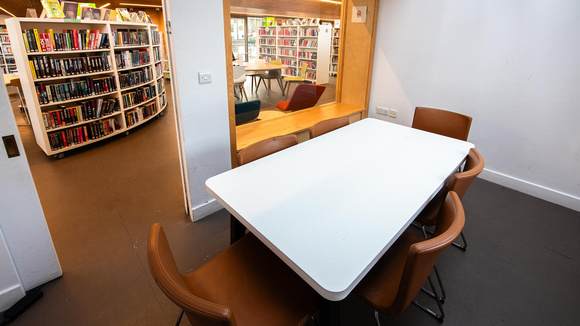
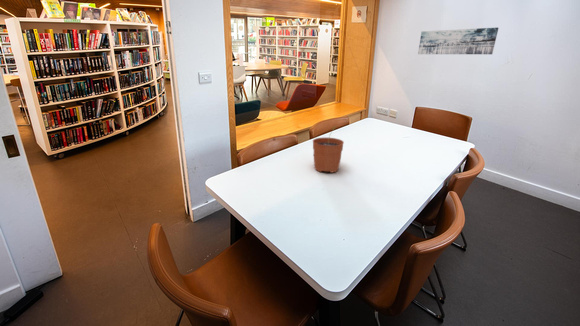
+ wall art [417,27,499,55]
+ plant pot [312,126,345,174]
